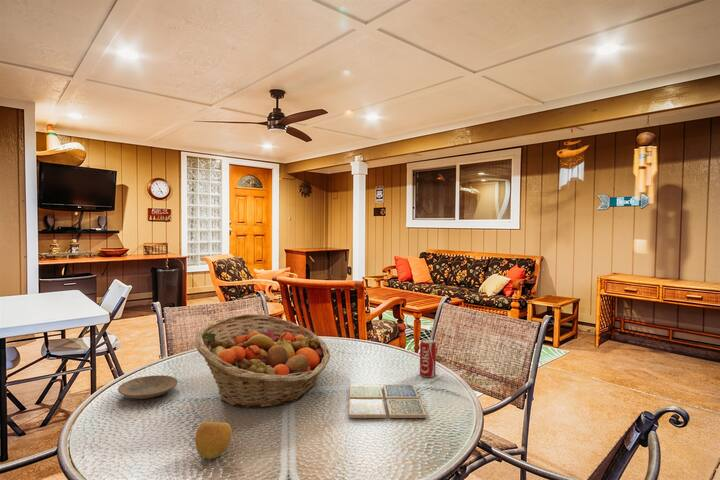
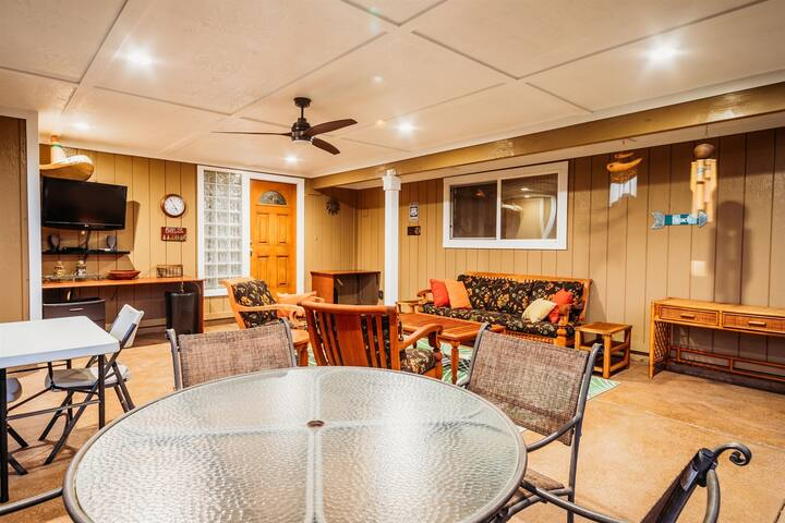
- beverage can [419,338,437,378]
- drink coaster [348,383,427,419]
- plate [117,374,178,400]
- apple [194,420,233,460]
- fruit basket [194,313,331,409]
